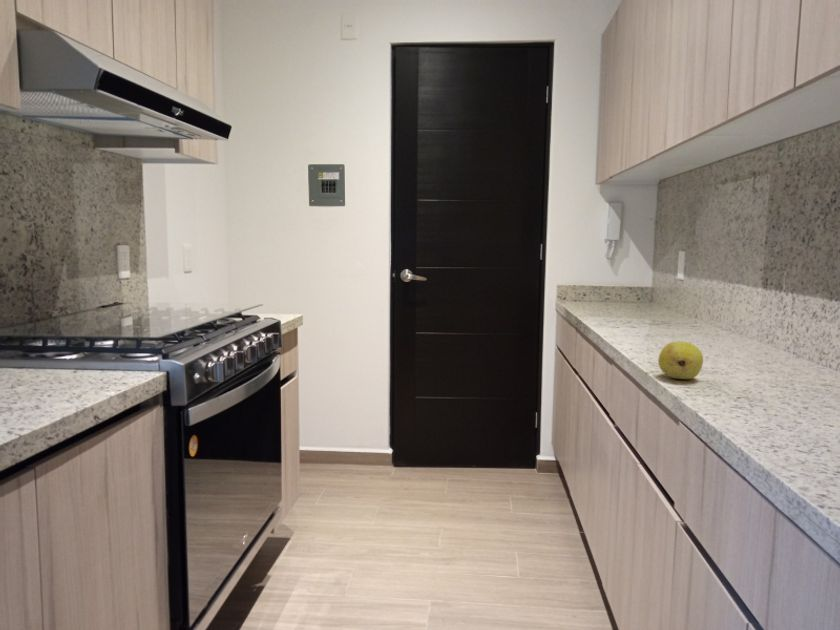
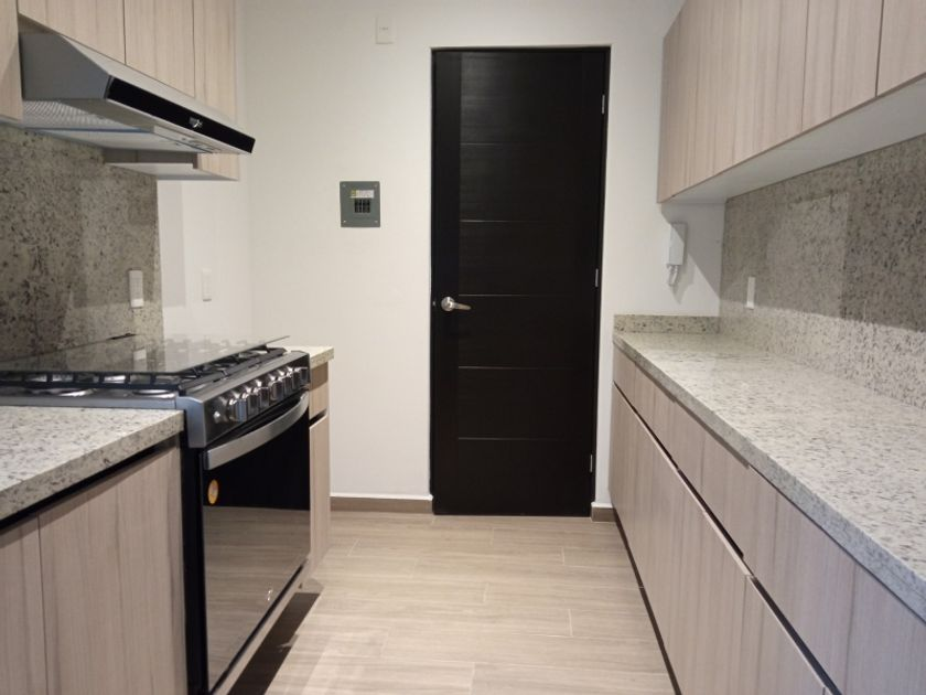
- fruit [657,340,704,380]
